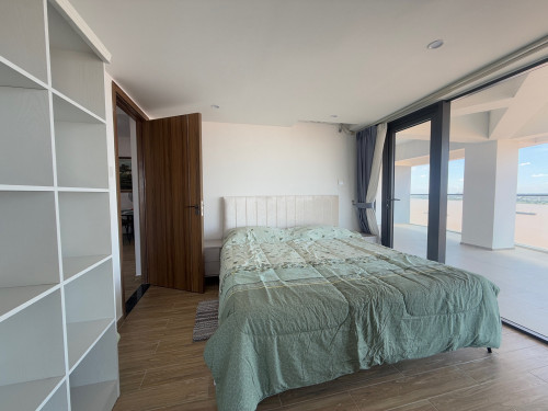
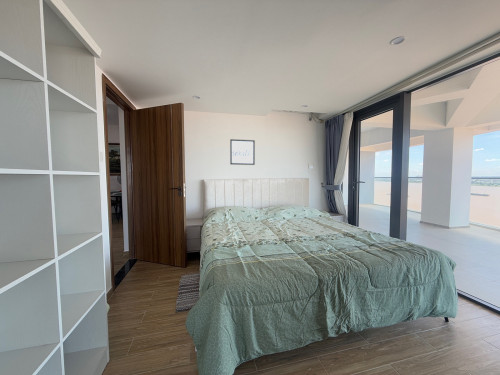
+ wall art [229,138,256,166]
